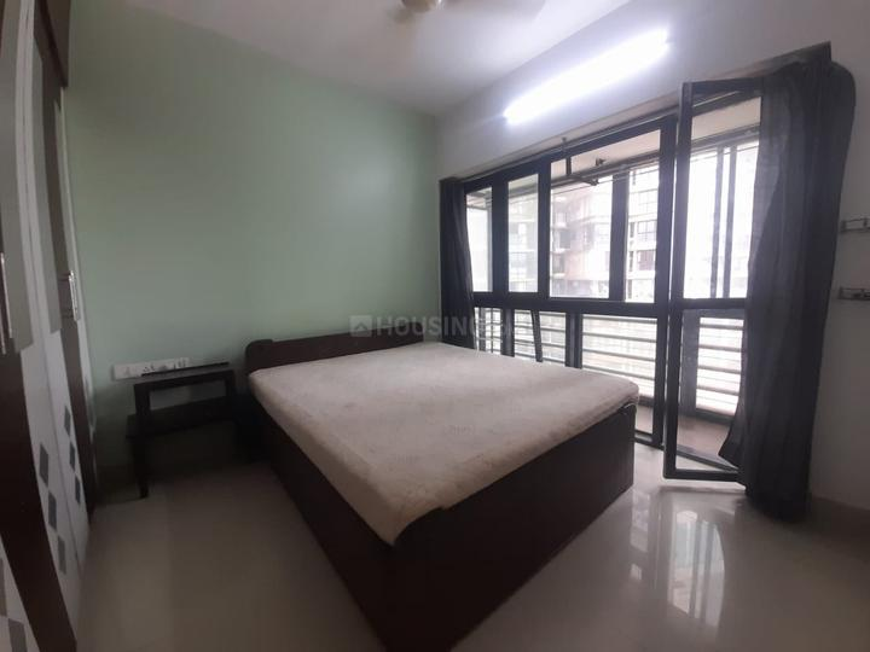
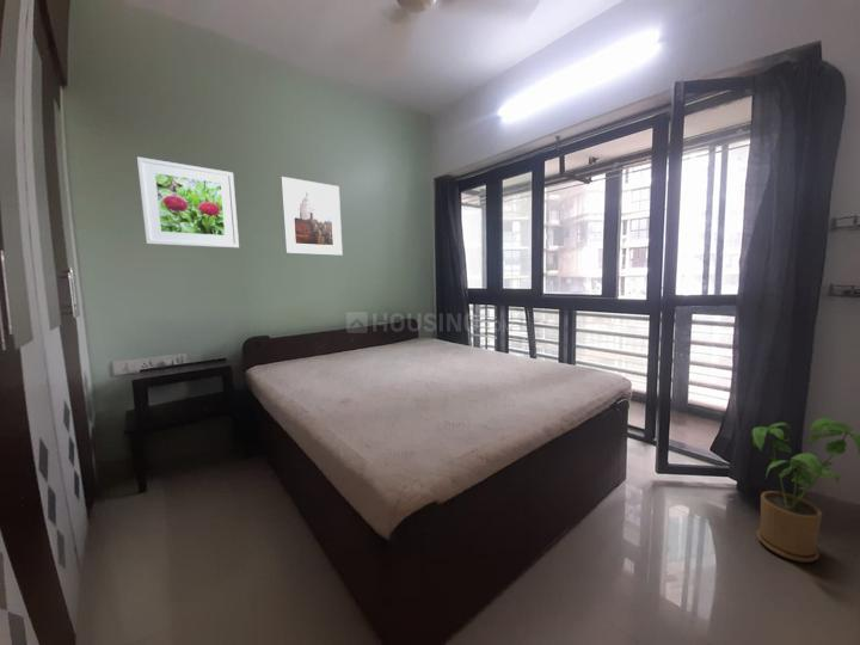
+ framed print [136,155,240,250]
+ house plant [751,417,860,564]
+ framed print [280,176,344,257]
